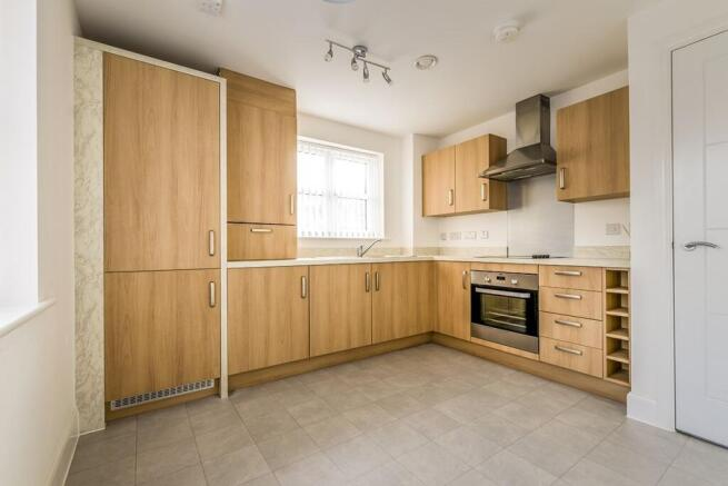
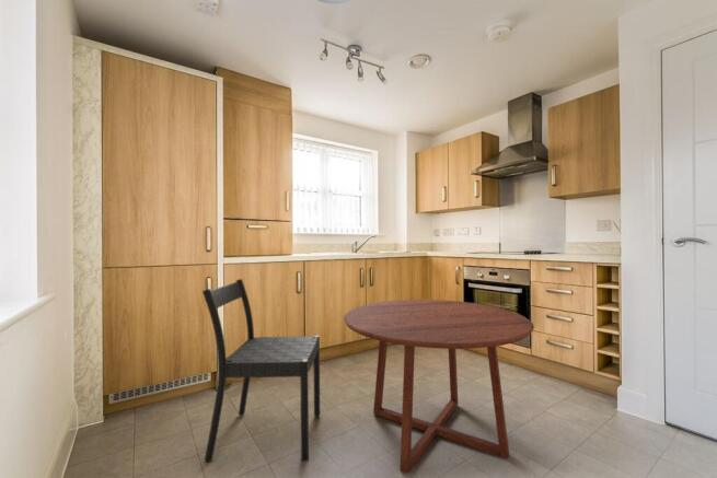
+ chair [201,278,321,464]
+ round table [343,299,535,475]
